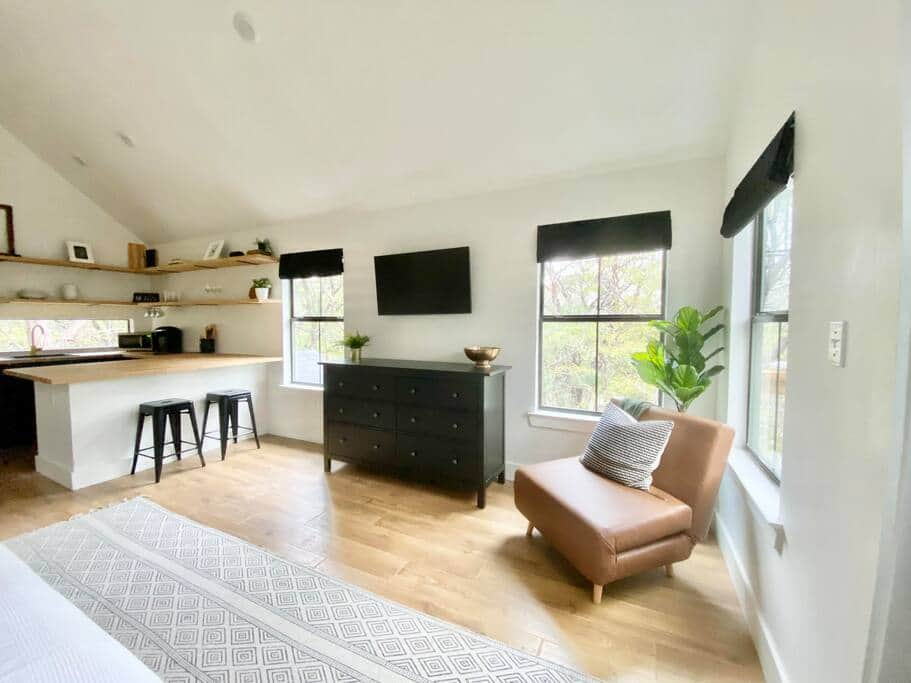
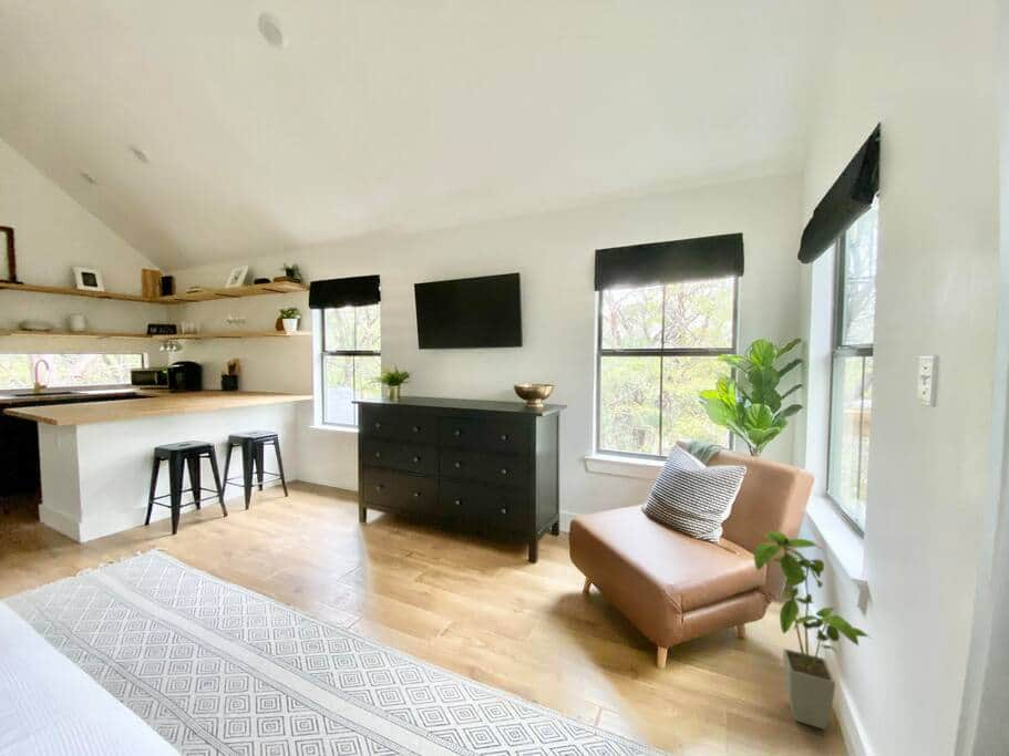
+ house plant [753,530,871,731]
